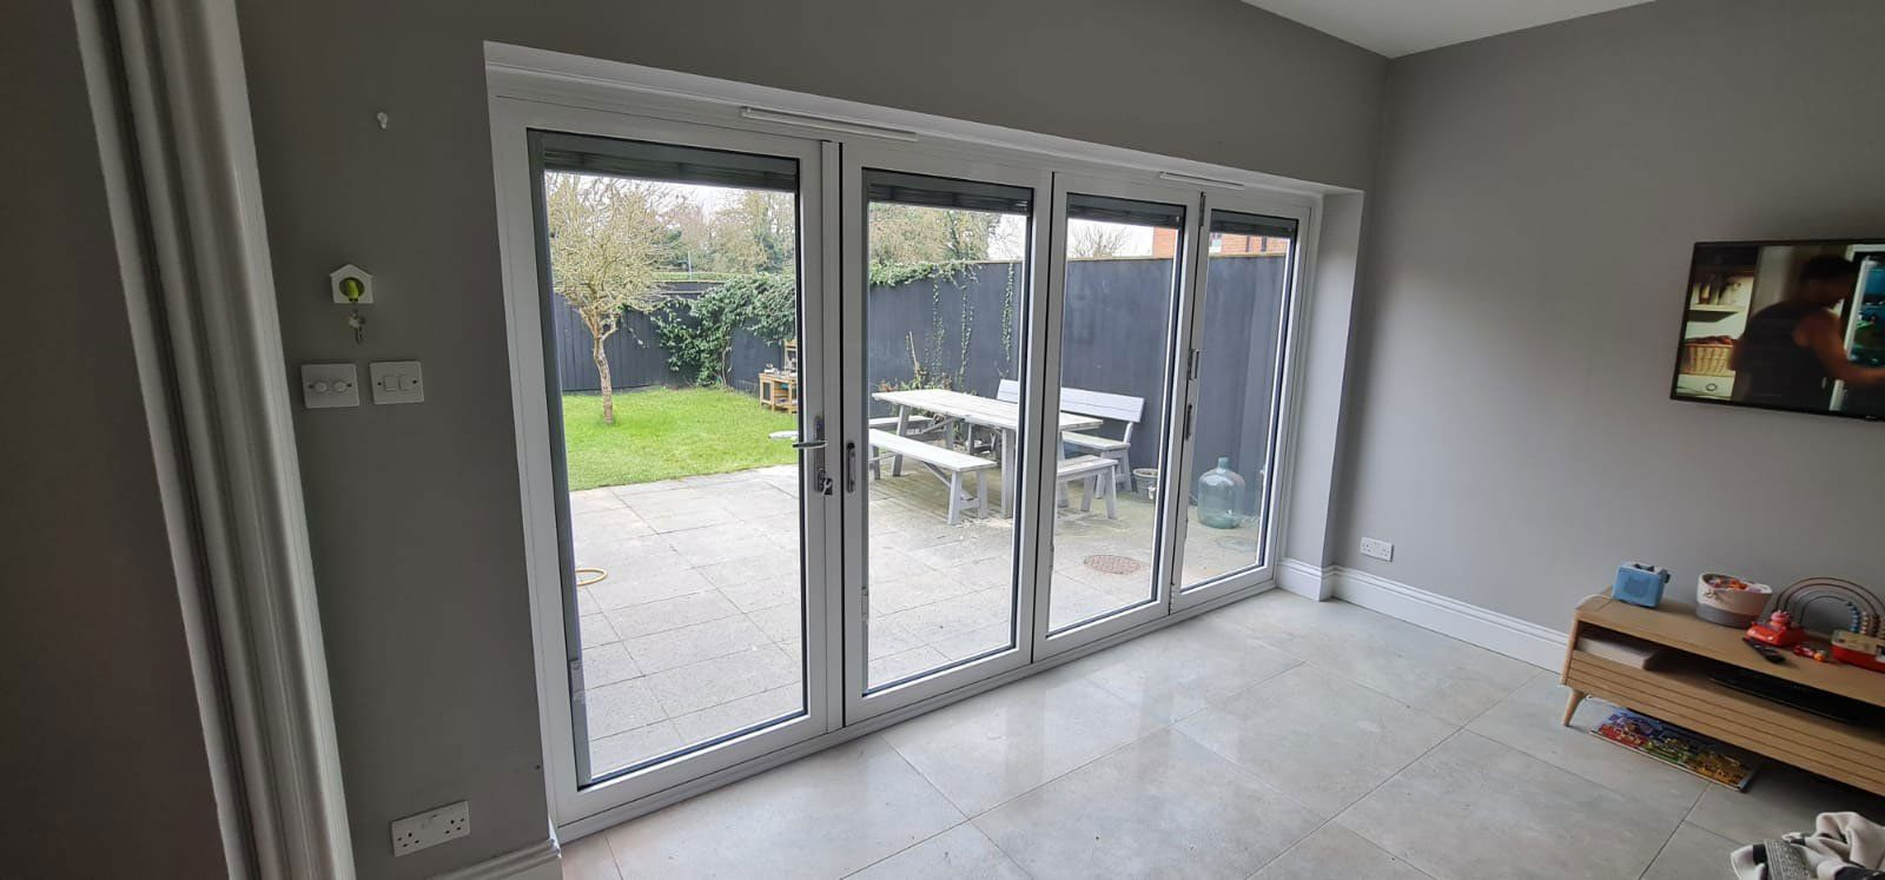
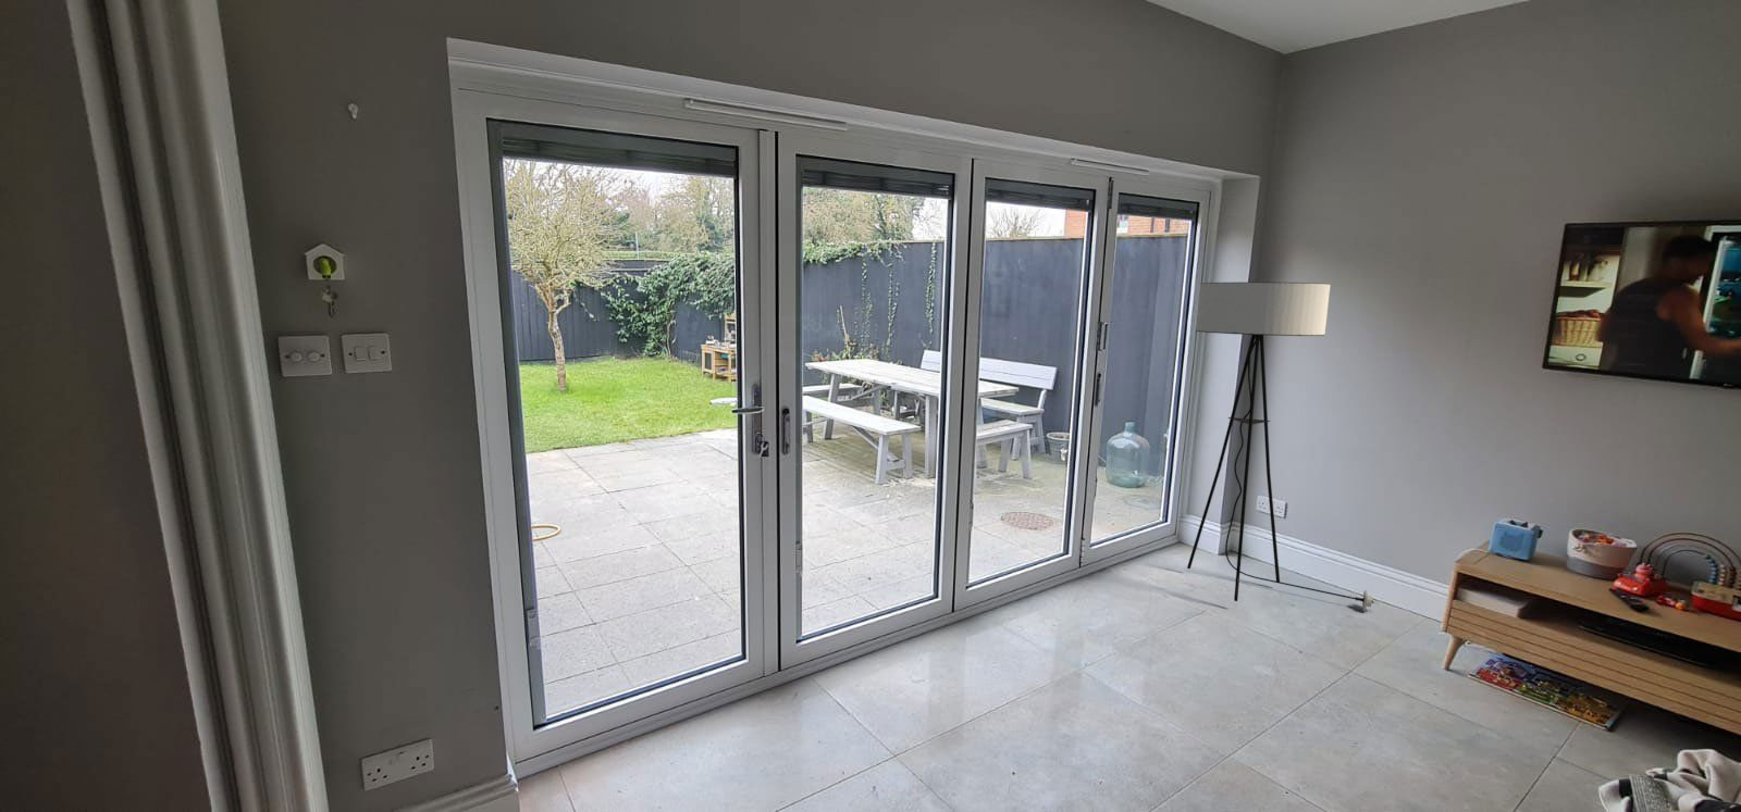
+ floor lamp [1186,282,1381,613]
